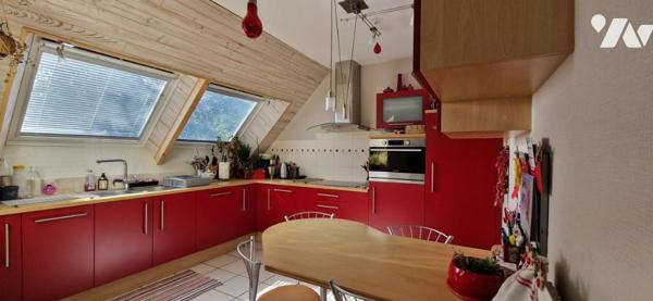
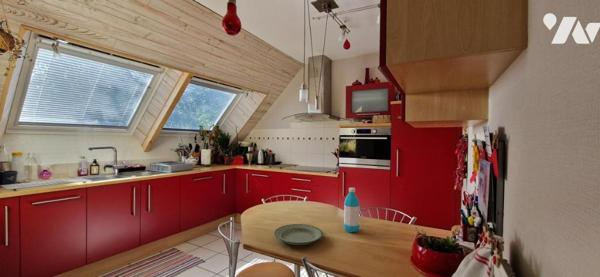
+ water bottle [343,187,361,233]
+ plate [273,223,324,246]
